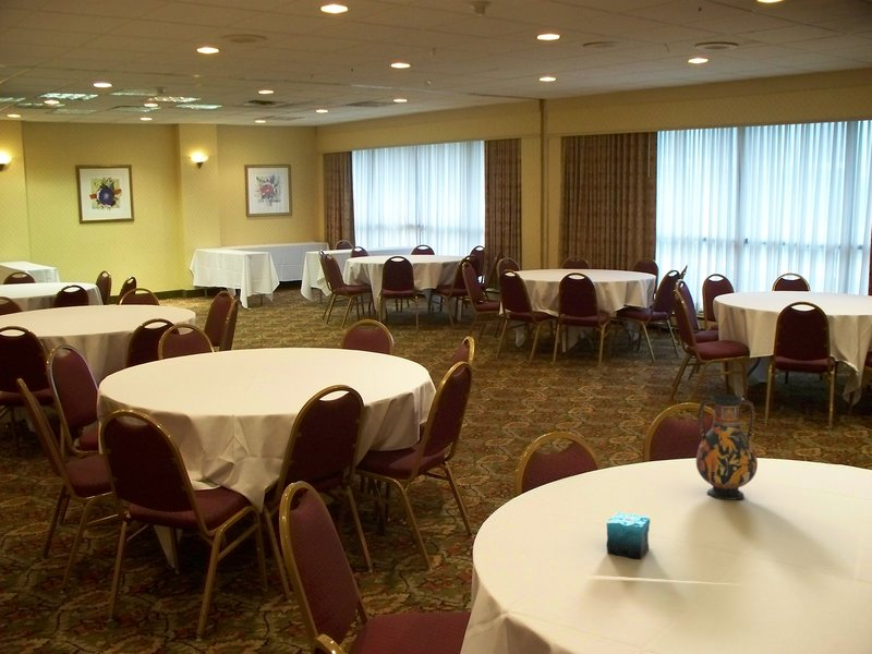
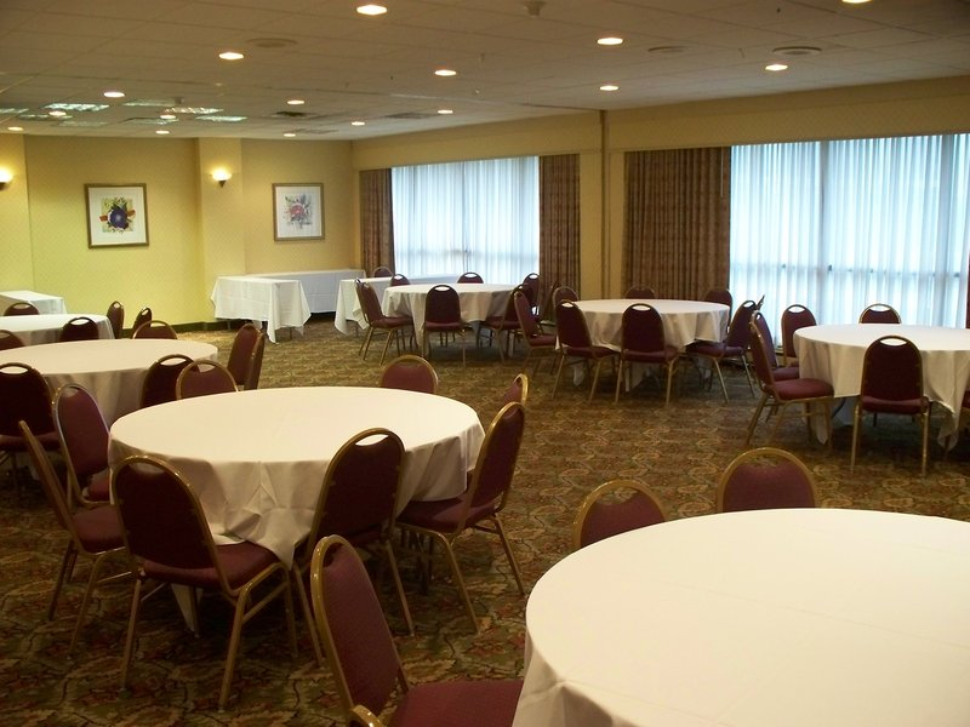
- candle [606,511,651,560]
- vase [695,393,759,501]
